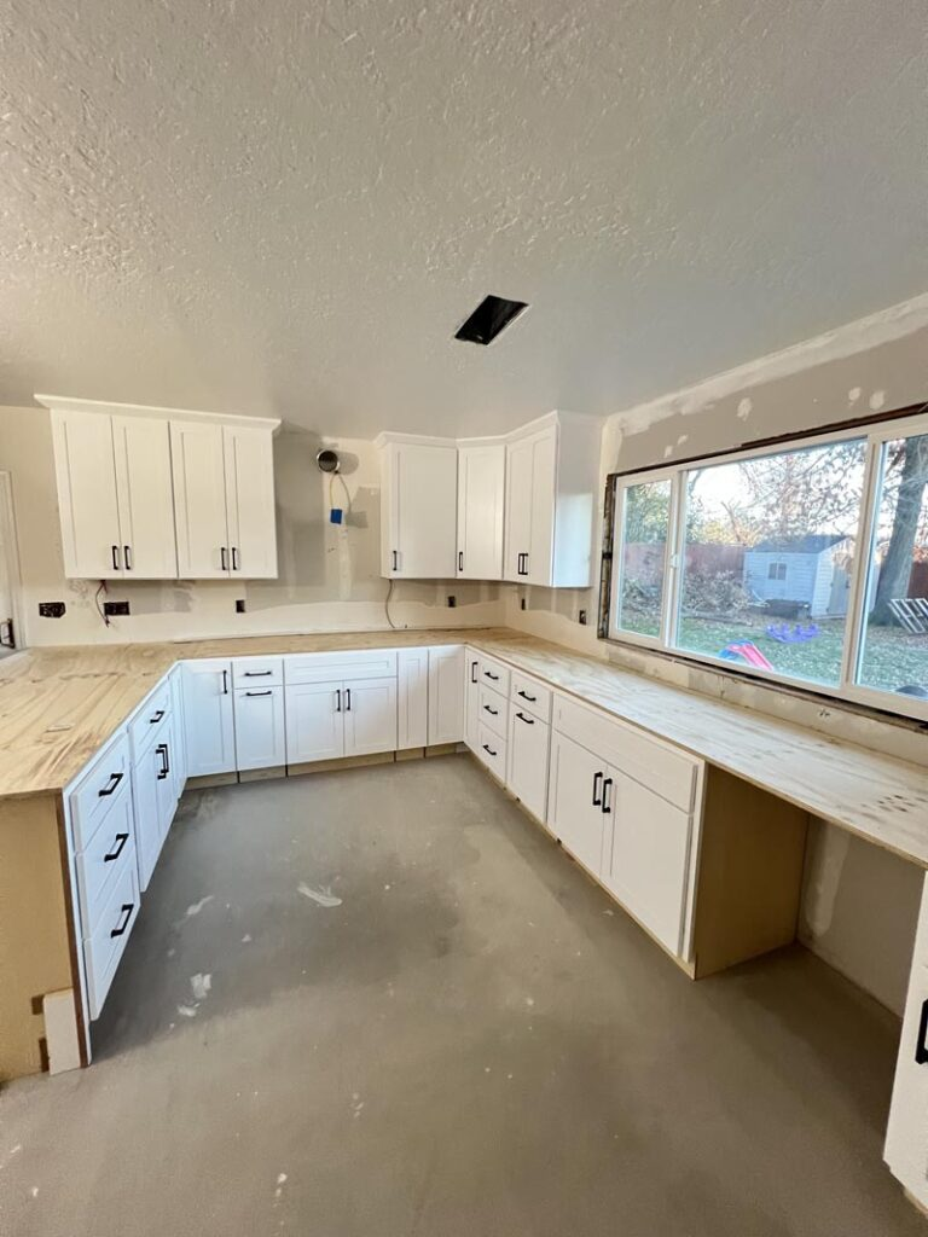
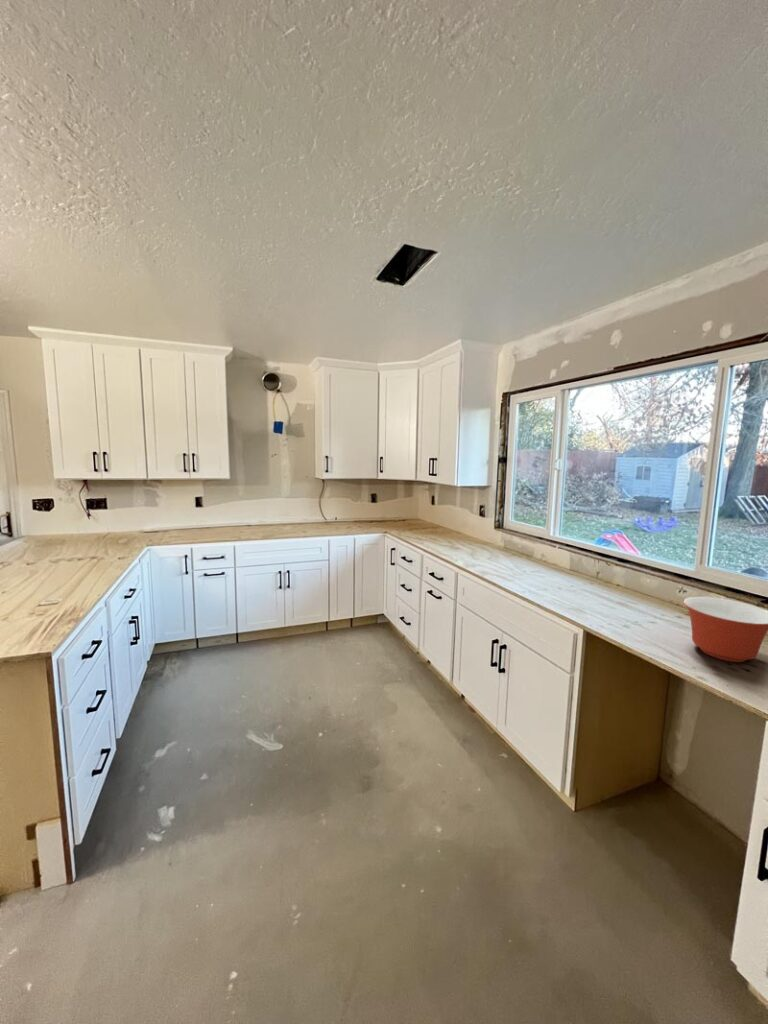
+ mixing bowl [682,596,768,663]
